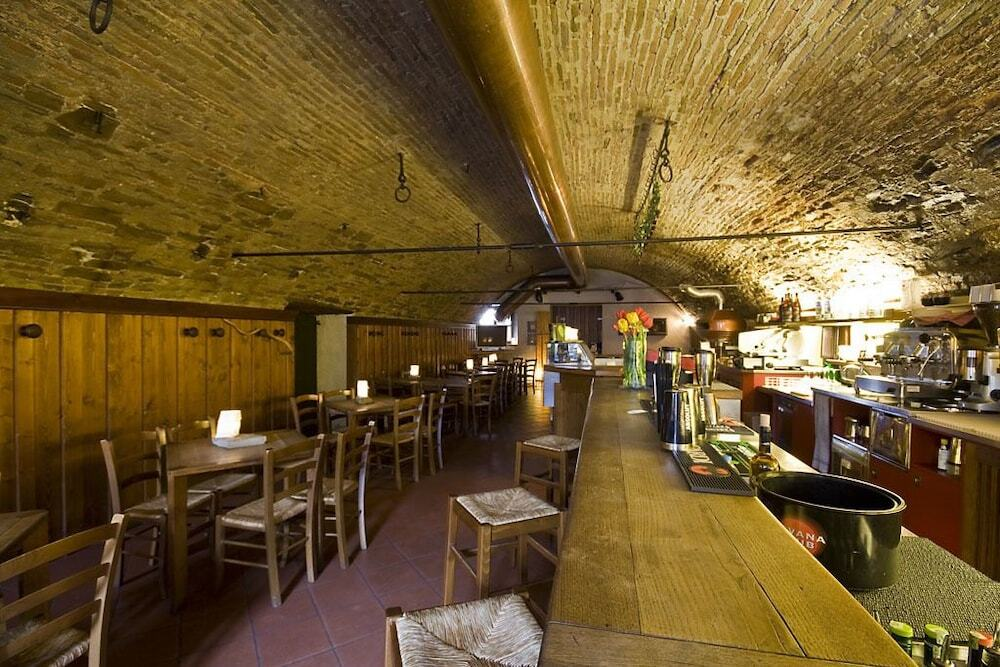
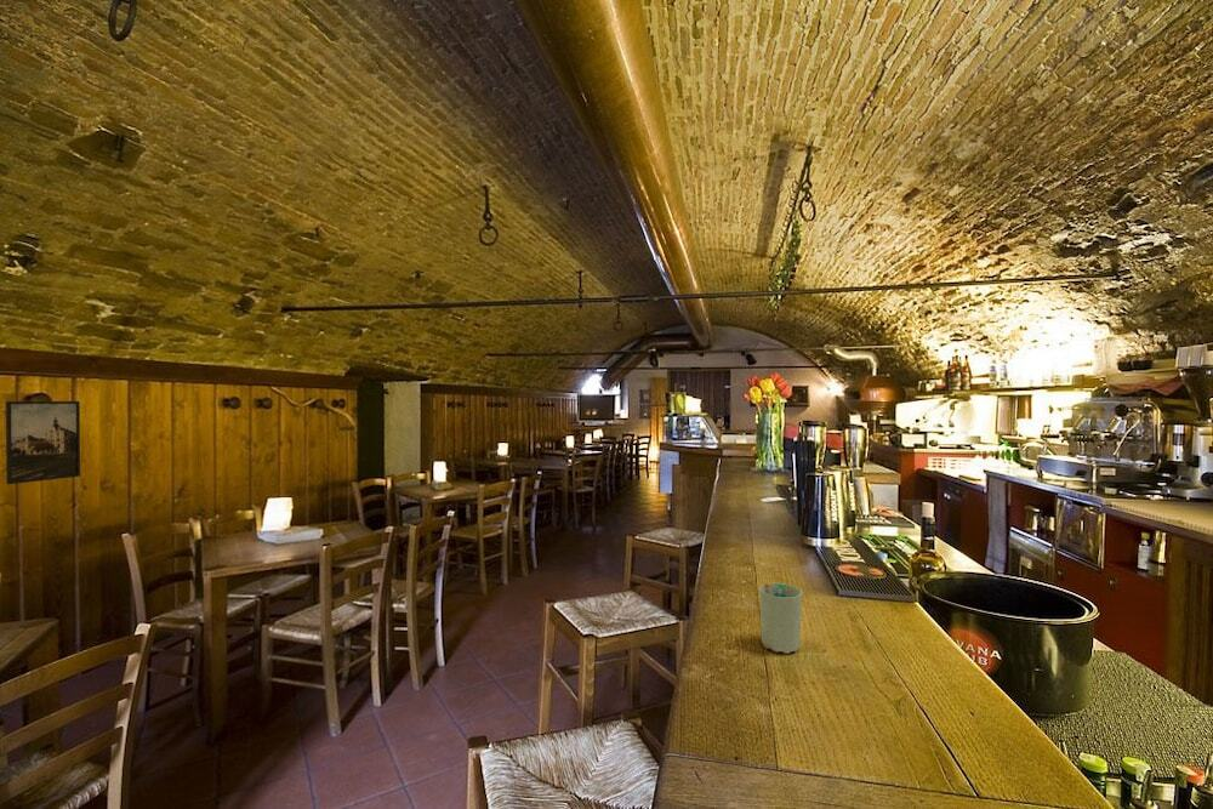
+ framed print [5,400,81,485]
+ cup [758,582,803,655]
